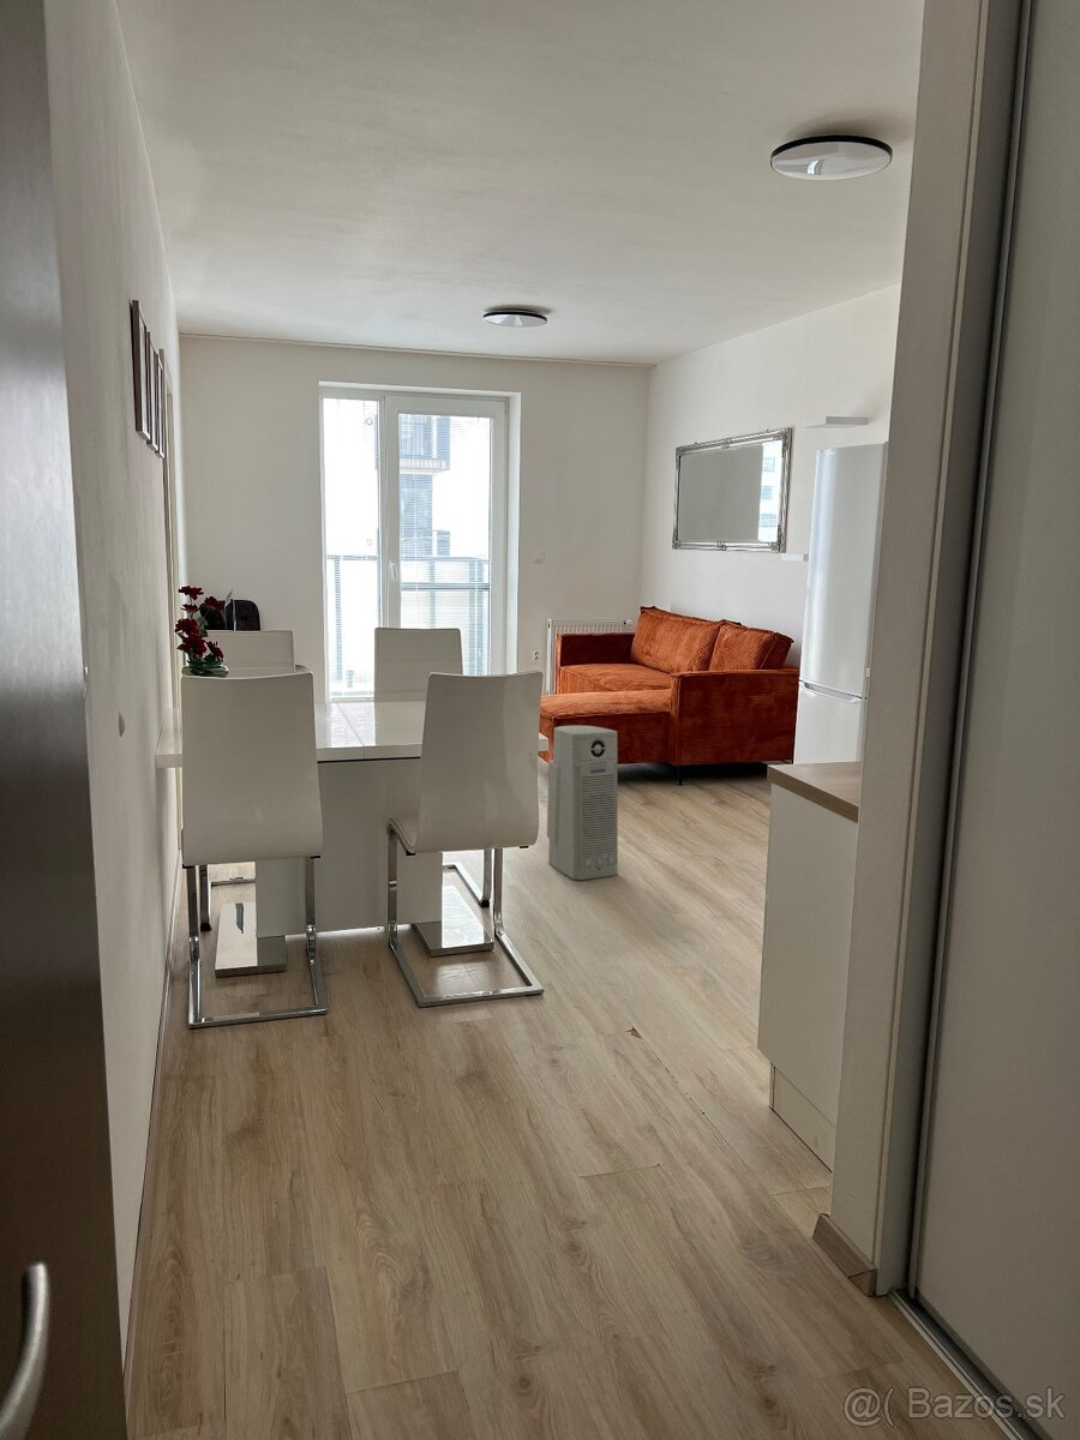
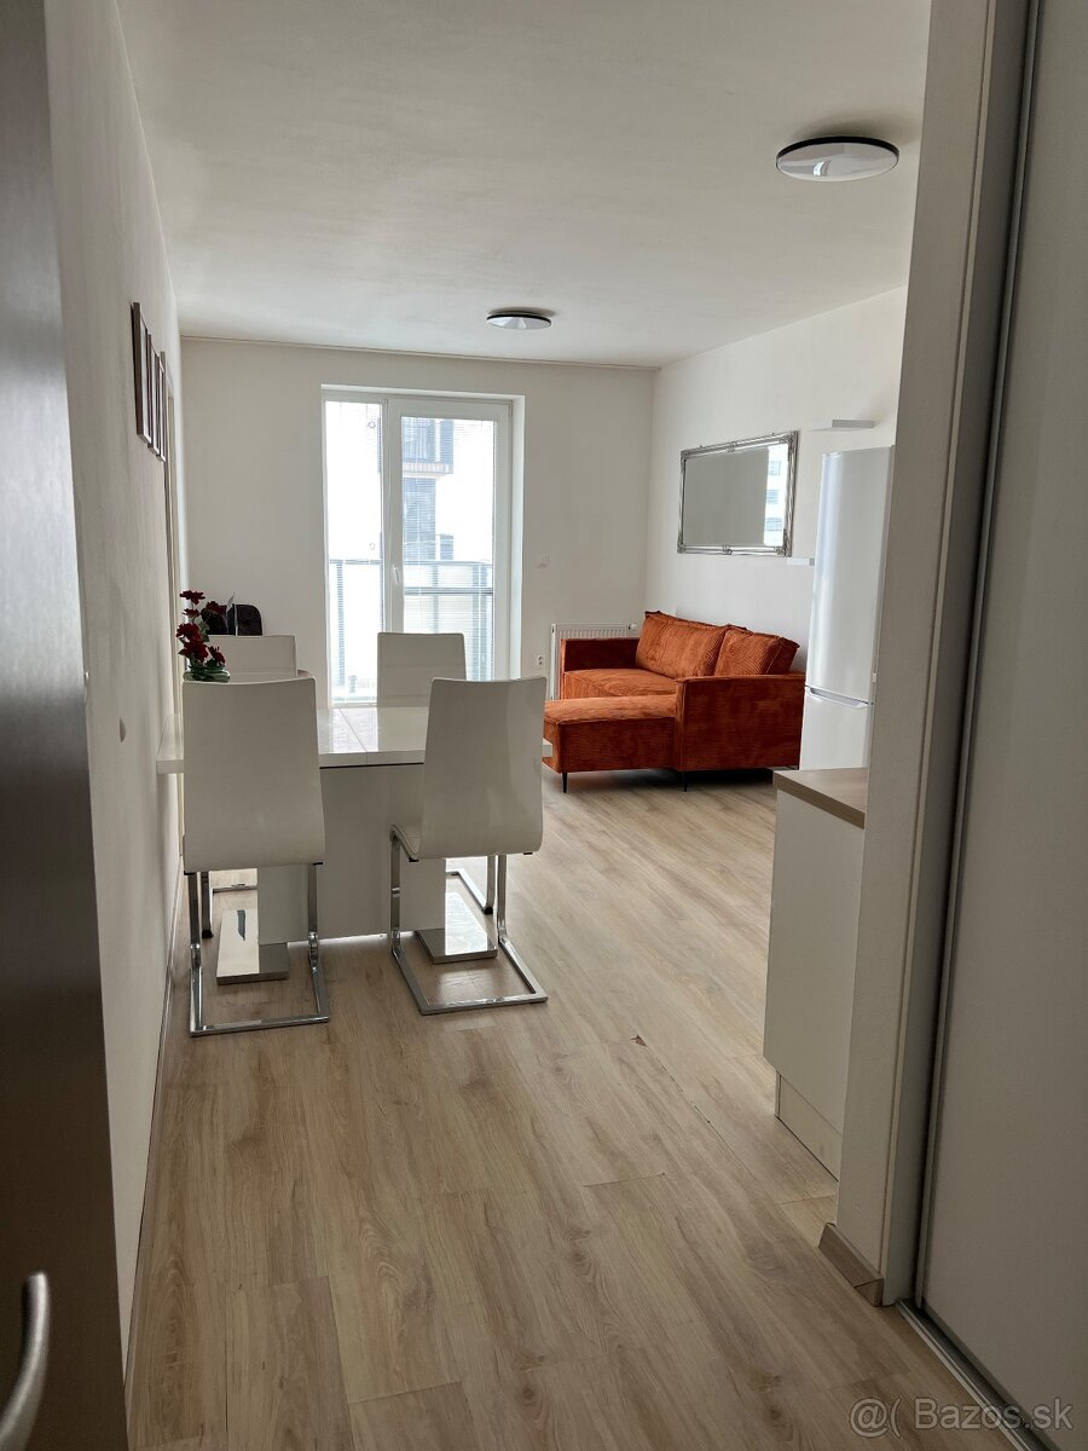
- air purifier [546,725,619,881]
